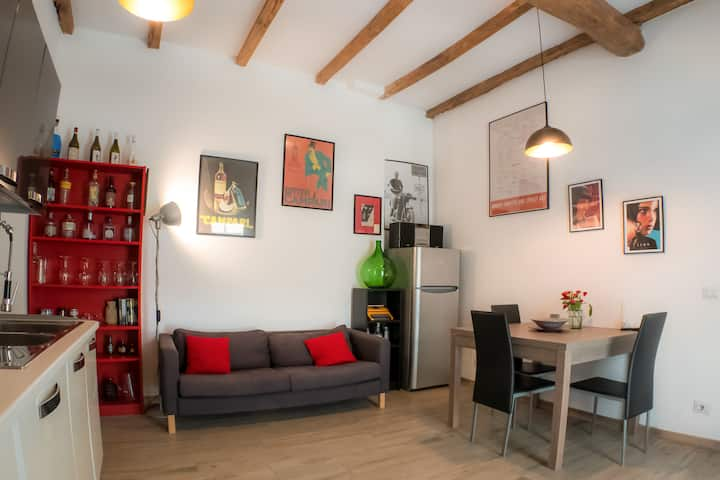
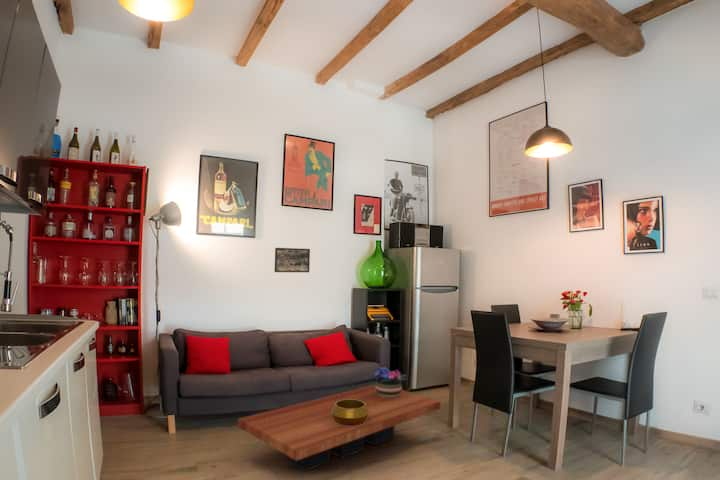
+ decorative bowl [331,399,369,426]
+ potted flower [372,366,409,399]
+ coffee table [237,383,441,472]
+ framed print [274,247,311,273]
